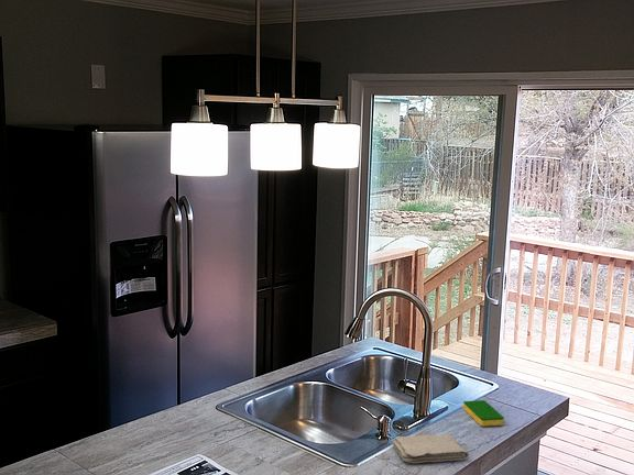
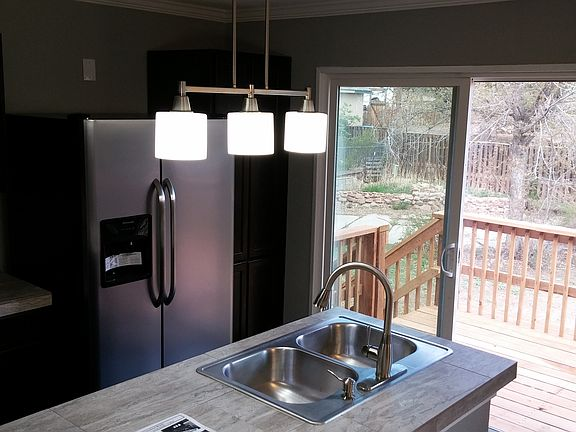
- washcloth [392,433,470,464]
- dish sponge [462,399,505,427]
